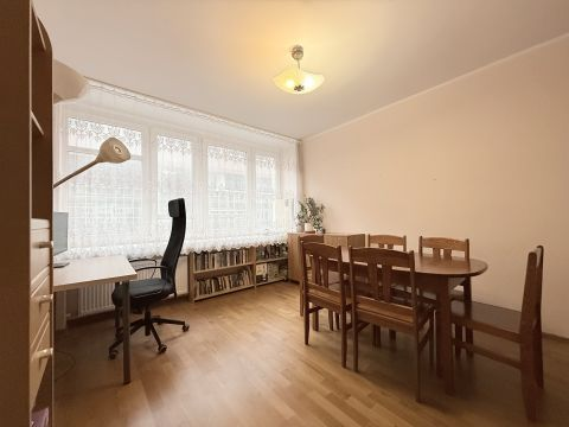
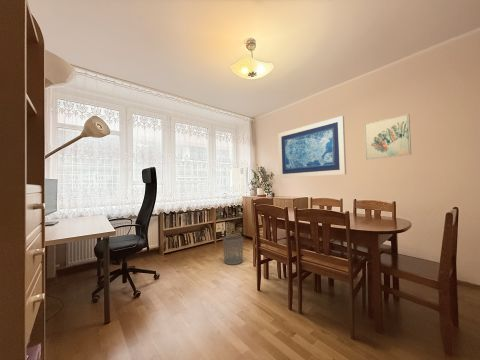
+ wall art [363,113,412,160]
+ wall art [277,115,347,179]
+ waste bin [222,234,244,265]
